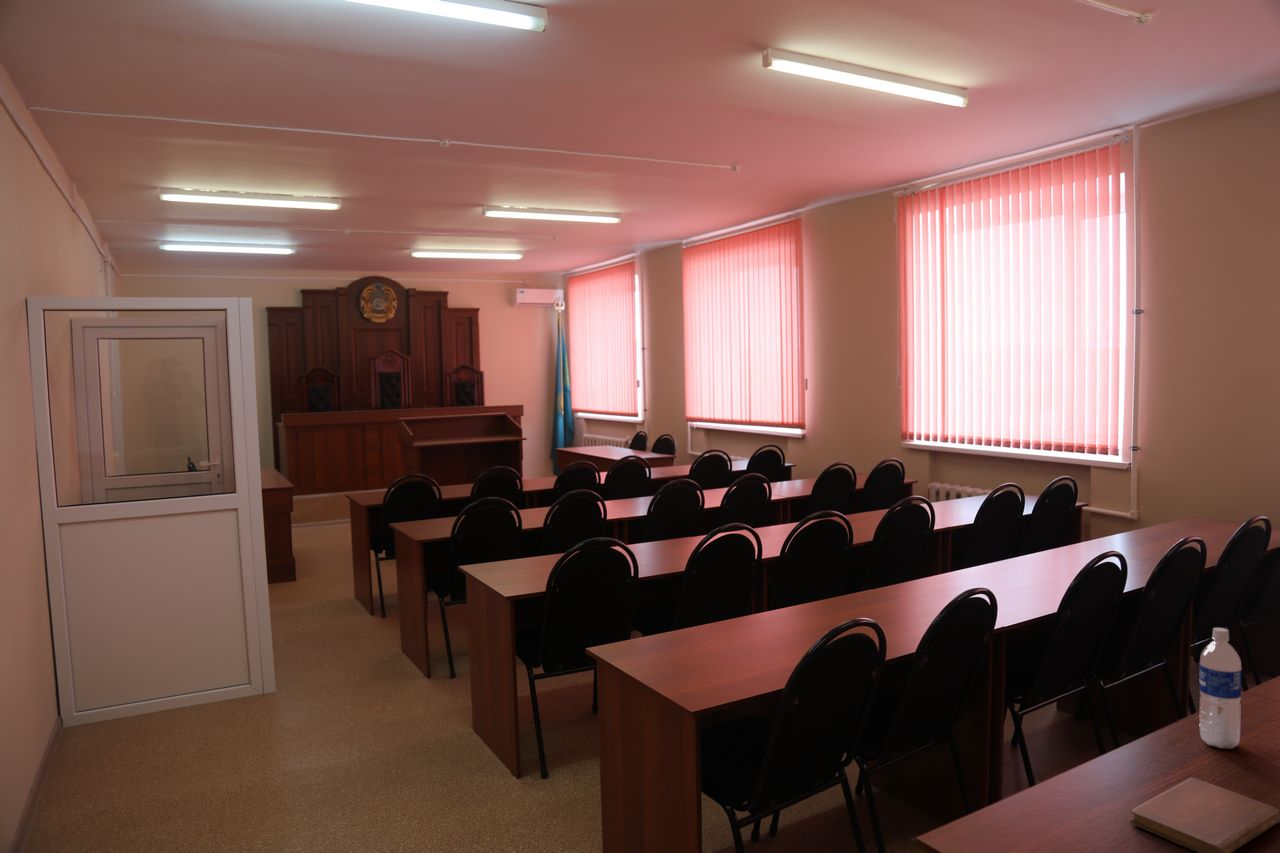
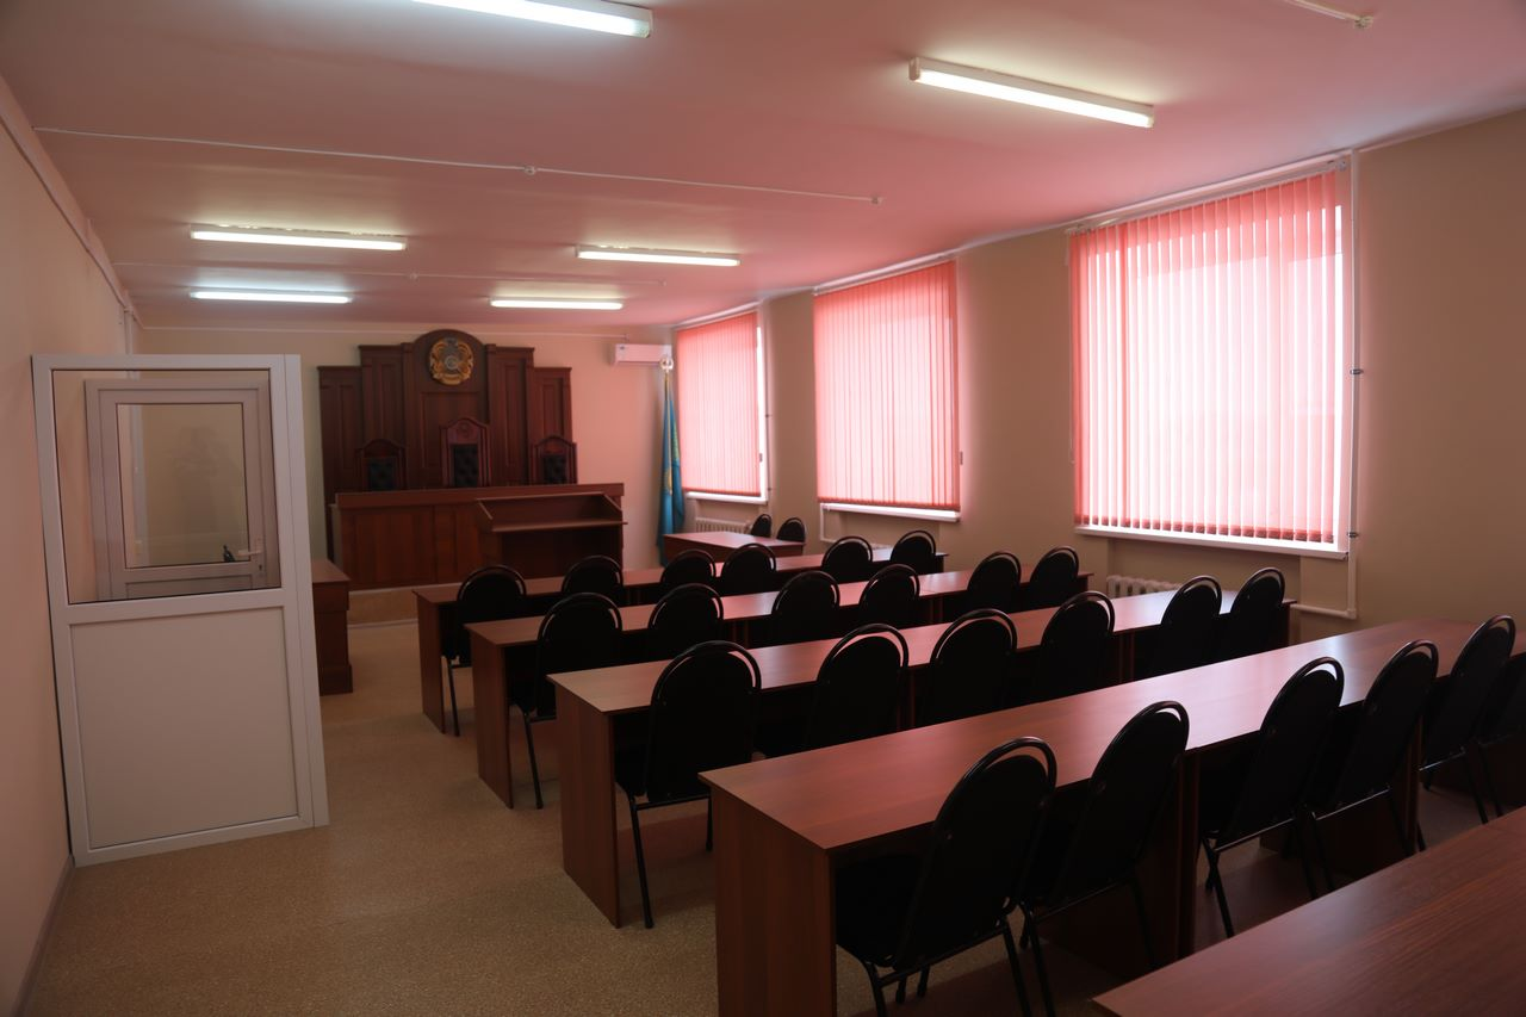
- water bottle [1199,627,1243,750]
- notebook [1129,777,1280,853]
